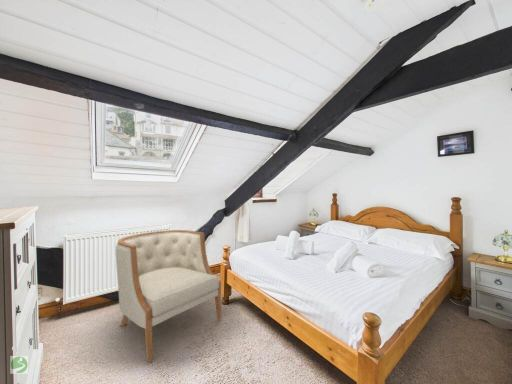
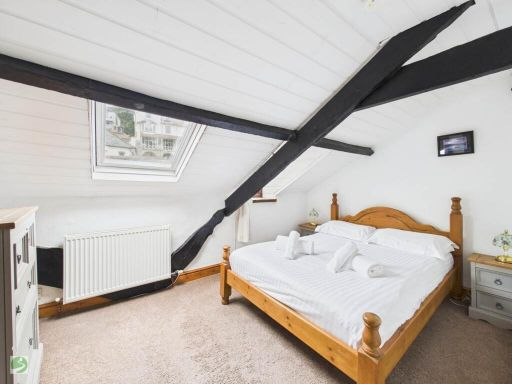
- chair [115,229,222,363]
